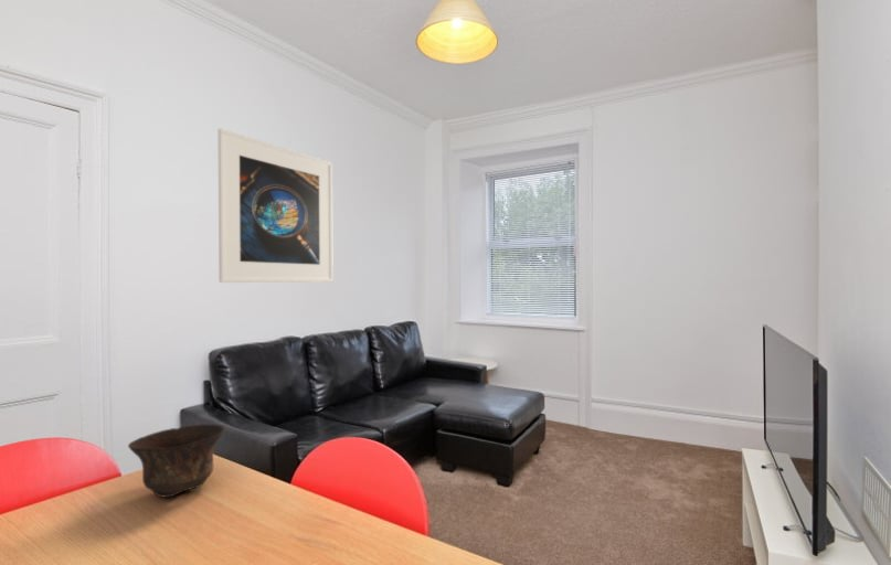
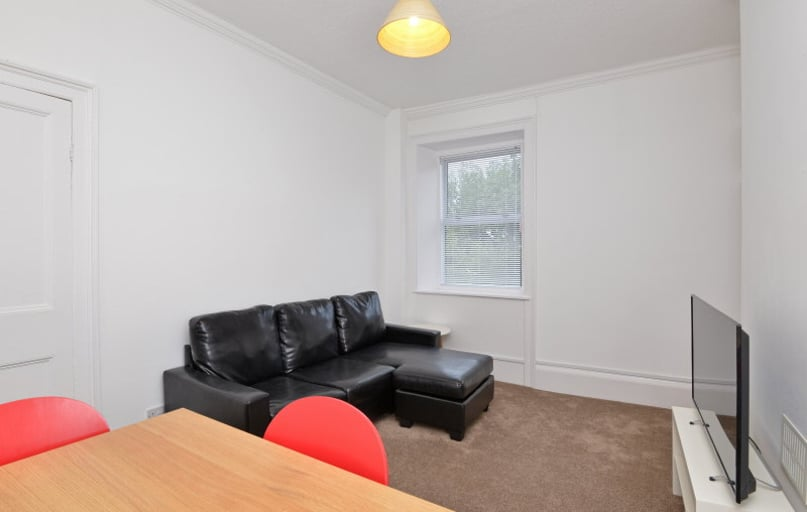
- bowl [127,423,225,499]
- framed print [218,127,335,284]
